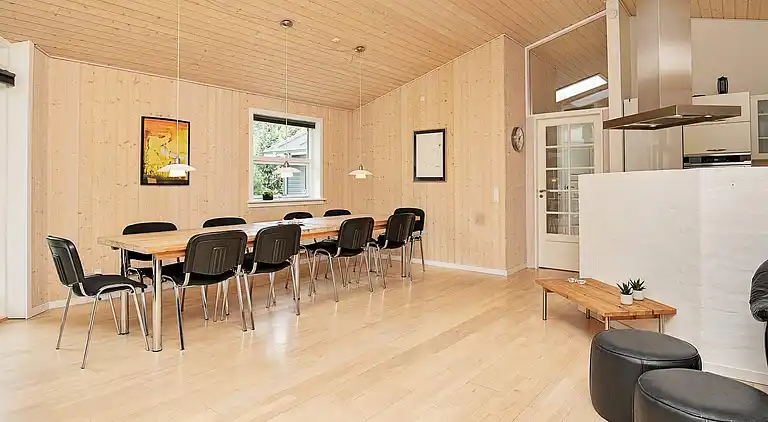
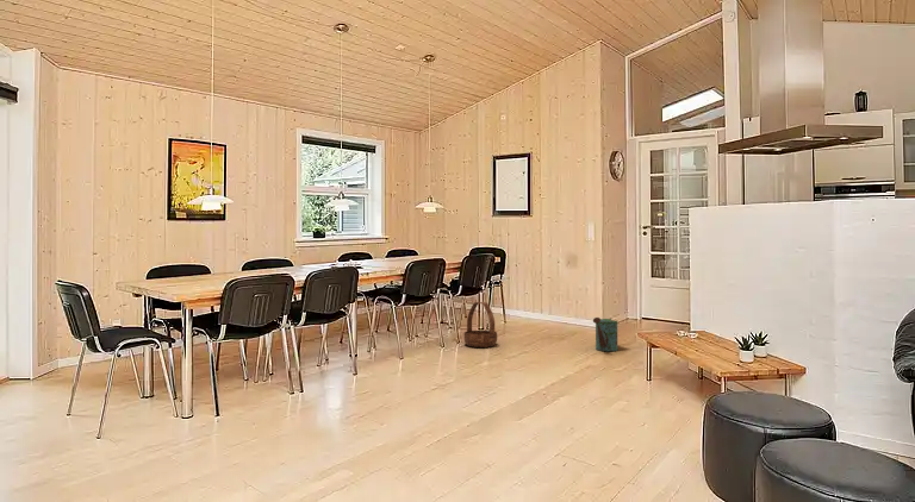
+ watering can [592,316,618,352]
+ basket [463,301,498,349]
